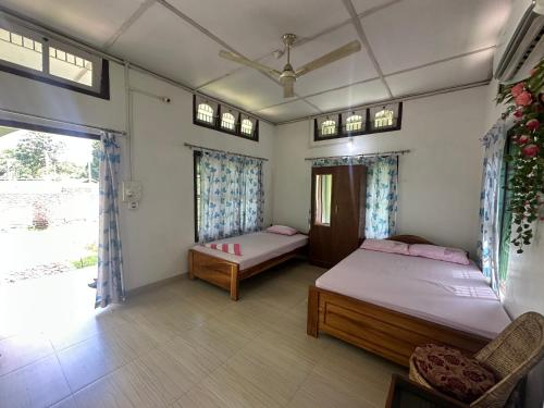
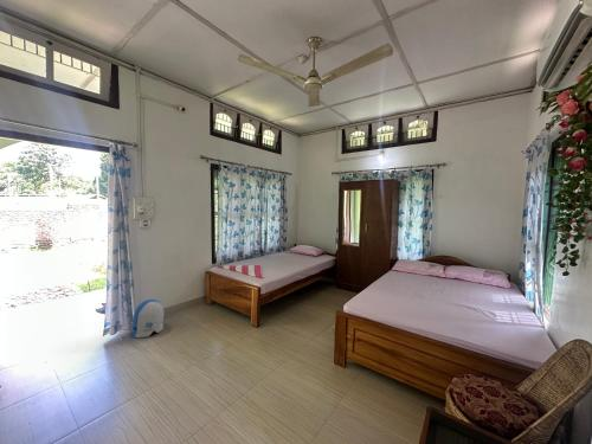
+ sun visor [130,298,165,339]
